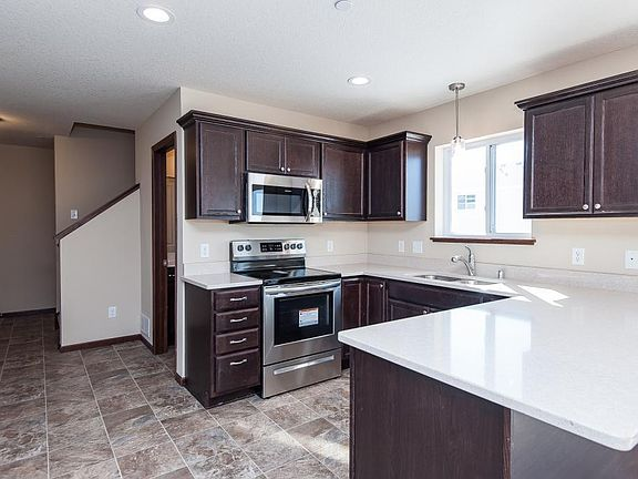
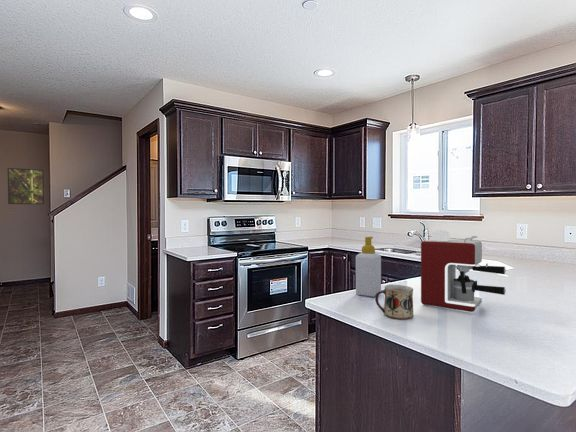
+ mug [374,284,414,320]
+ soap bottle [355,236,382,298]
+ coffee maker [420,228,507,313]
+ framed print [7,167,45,205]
